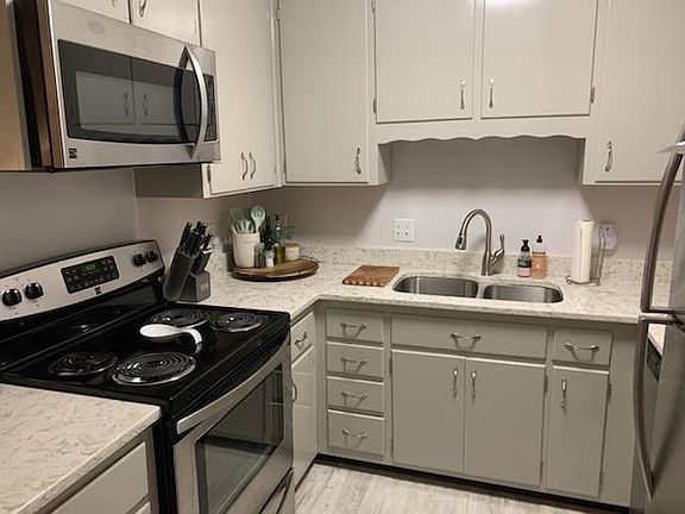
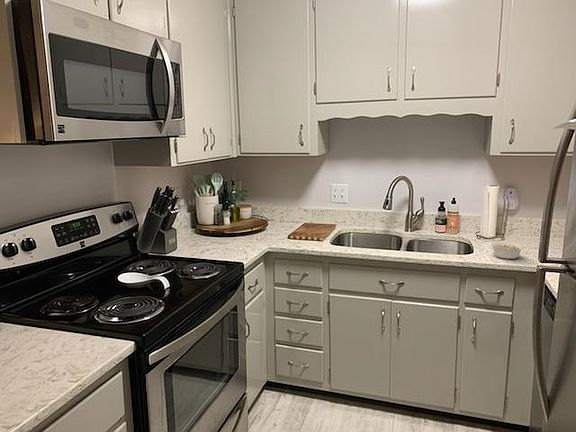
+ legume [490,242,525,260]
